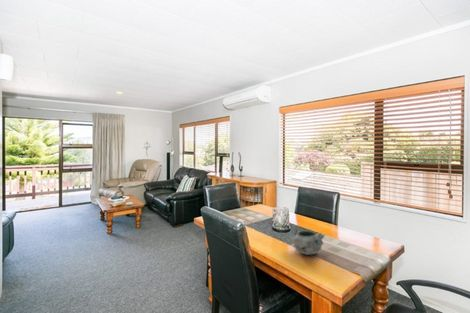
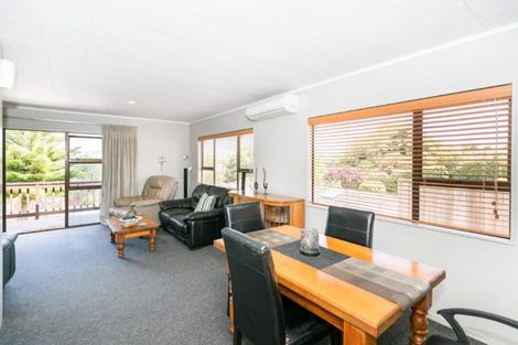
- decorative bowl [291,224,326,256]
